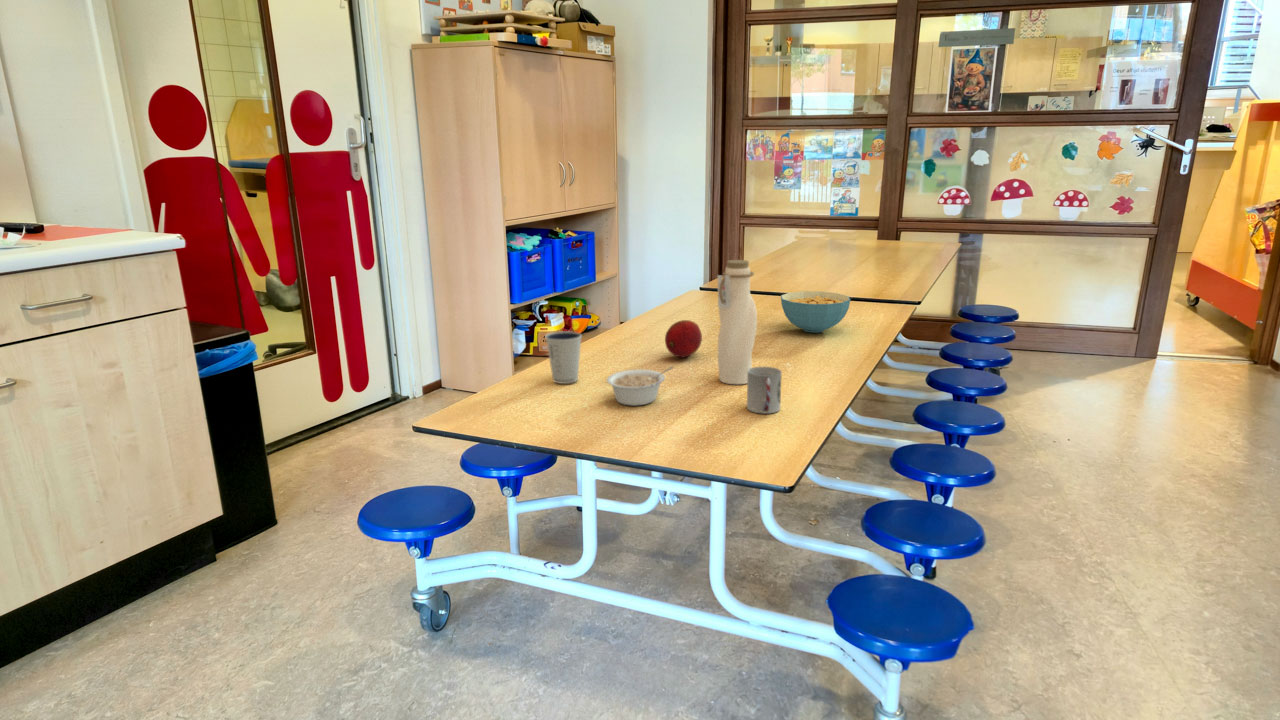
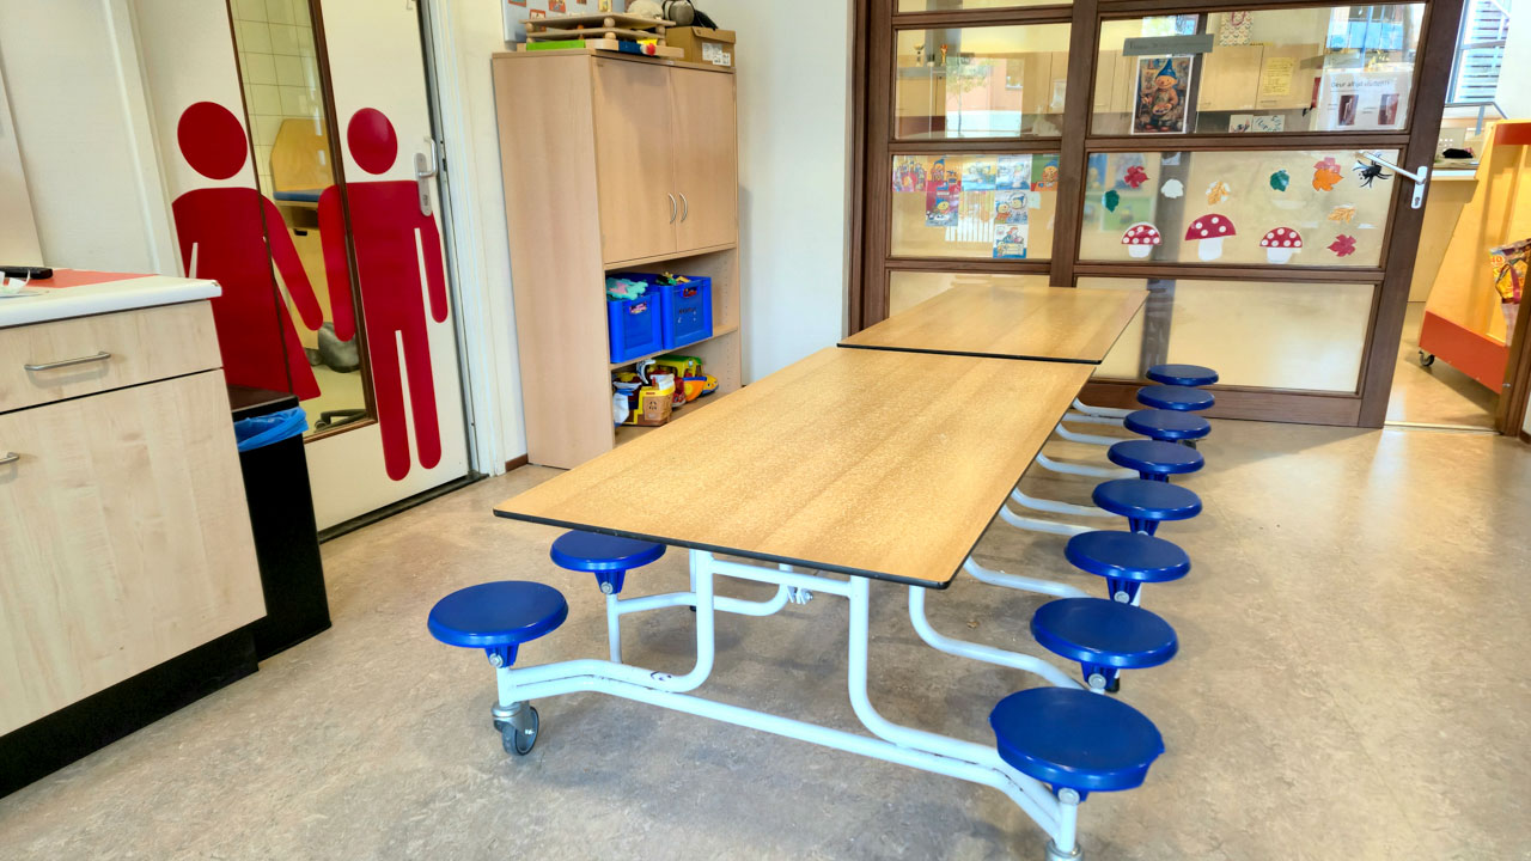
- fruit [664,319,703,359]
- water bottle [716,259,758,385]
- legume [606,366,675,407]
- cup [746,366,783,415]
- dixie cup [544,330,583,385]
- cereal bowl [780,290,851,334]
